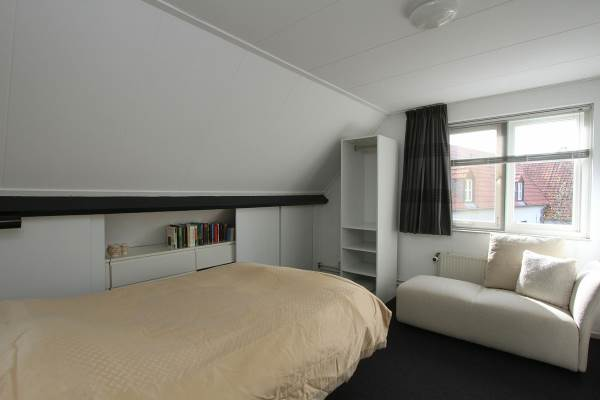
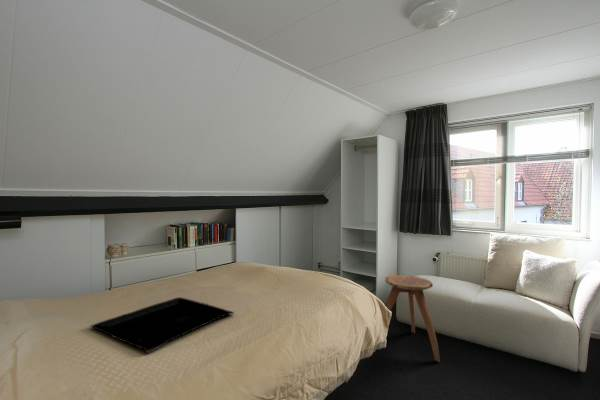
+ stool [384,274,441,363]
+ tray [88,296,235,354]
